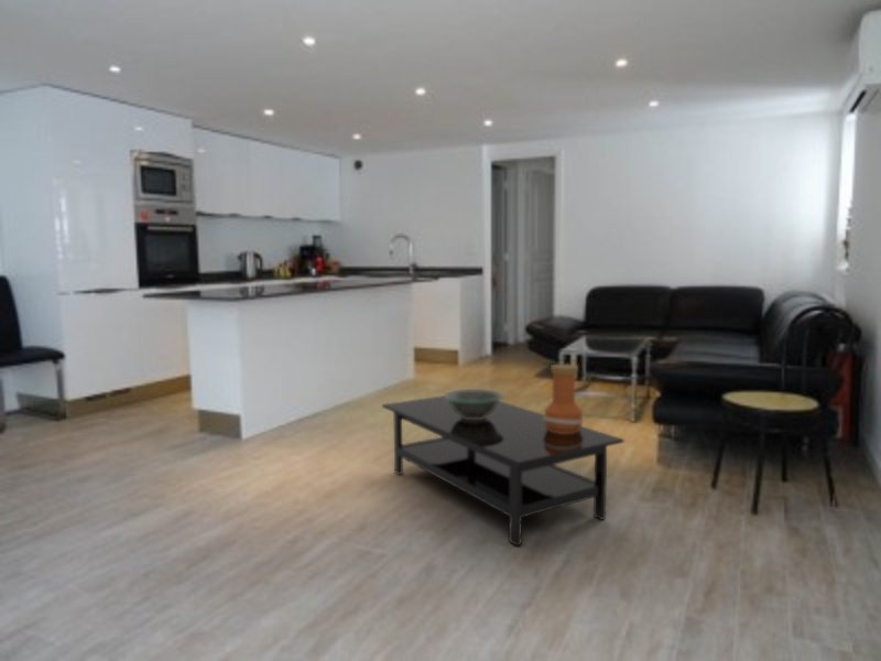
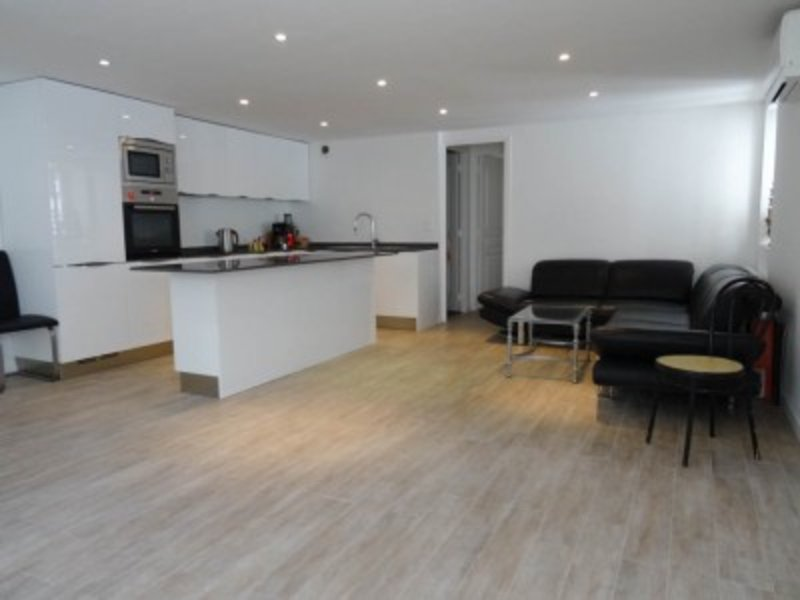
- coffee table [381,394,624,548]
- decorative bowl [443,388,504,420]
- vase [544,362,585,434]
